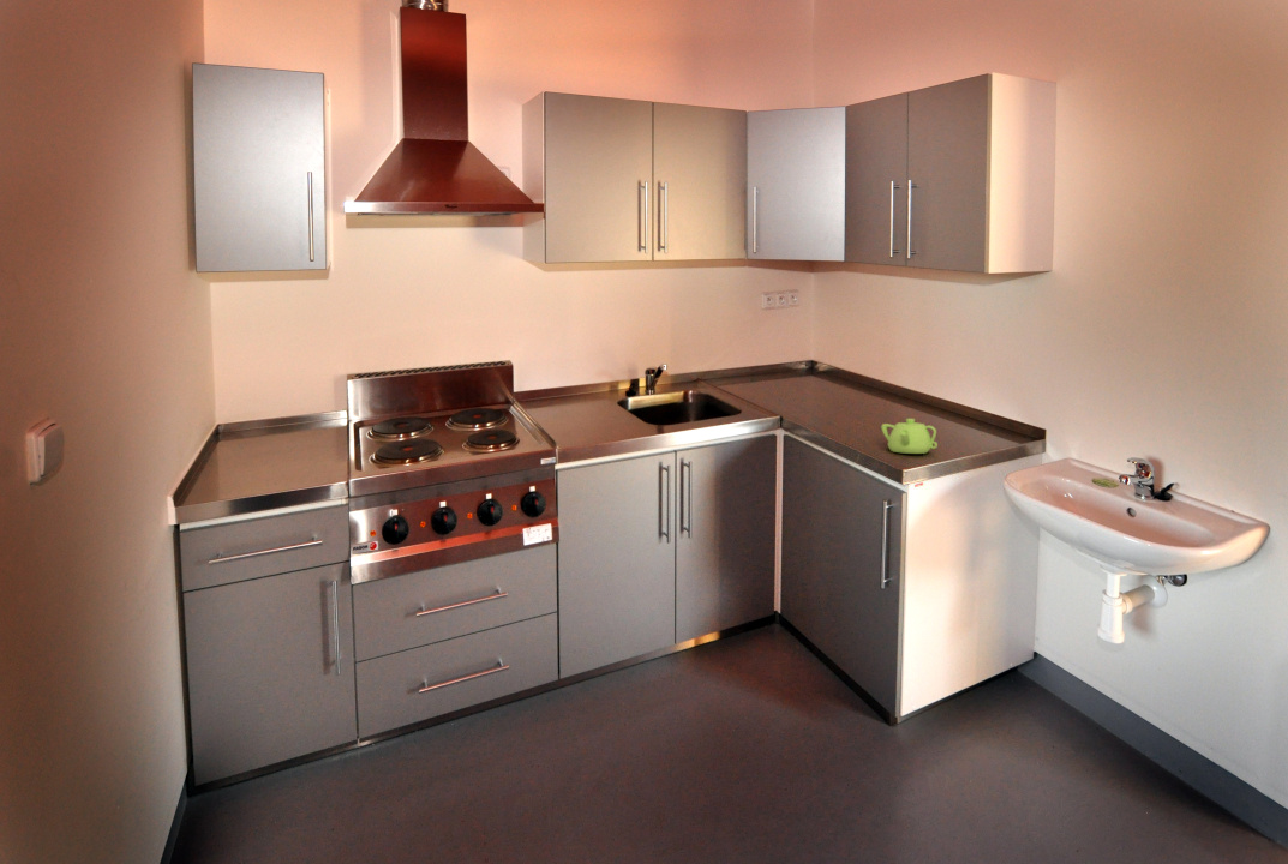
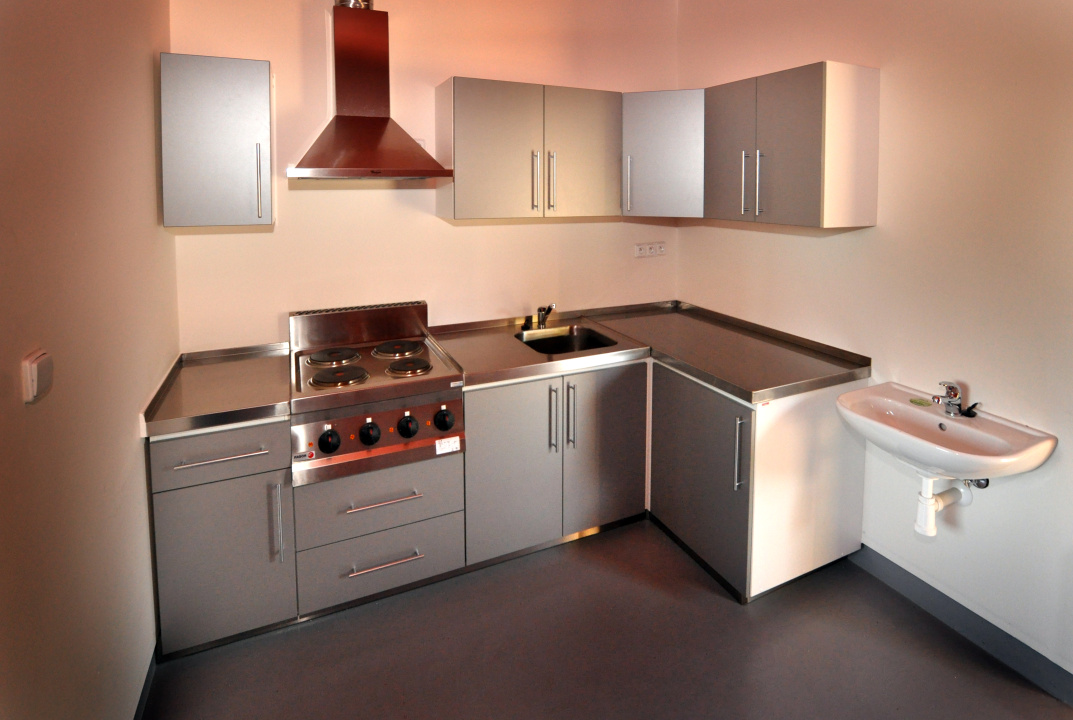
- teapot [880,418,939,455]
